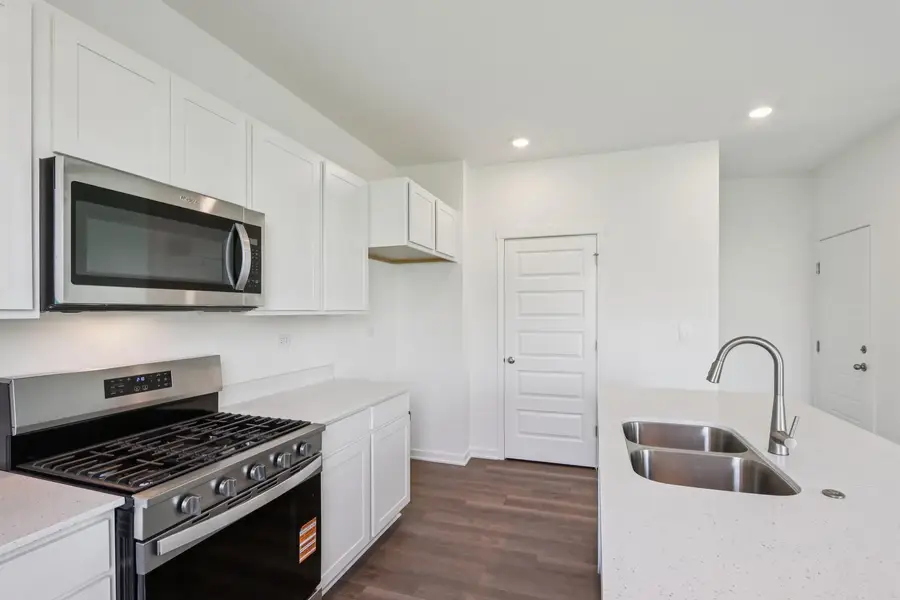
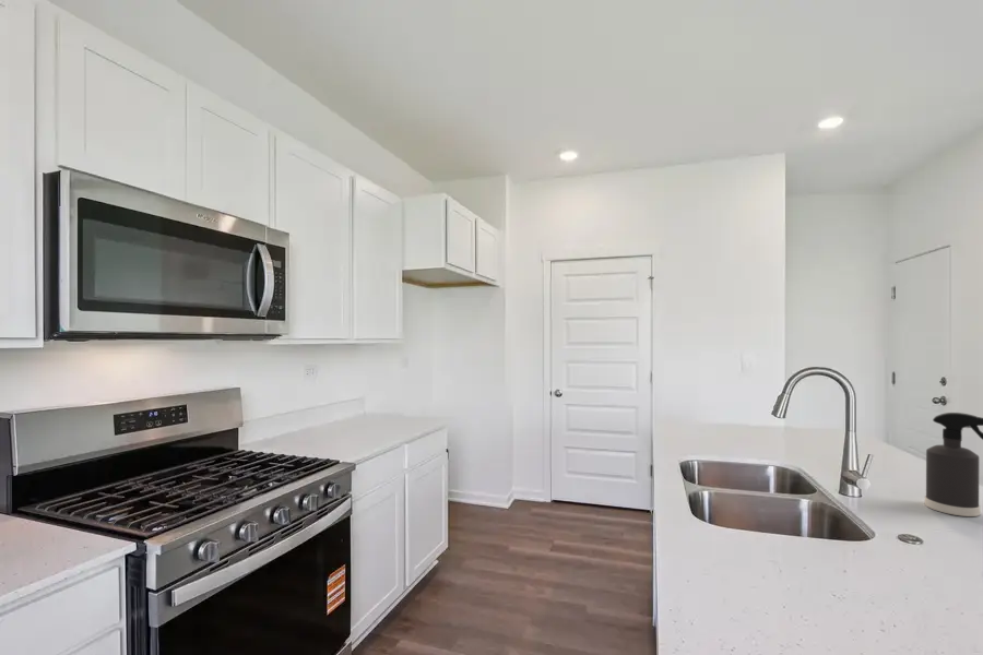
+ spray bottle [924,412,983,517]
